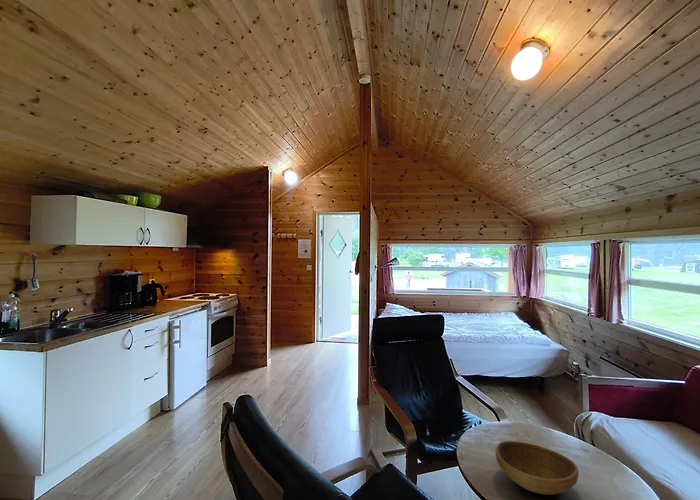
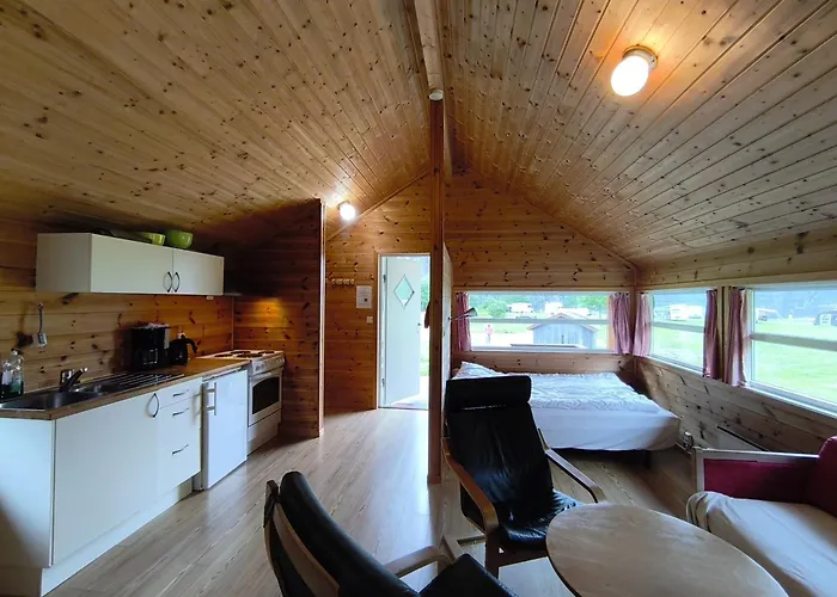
- bowl [495,440,580,496]
